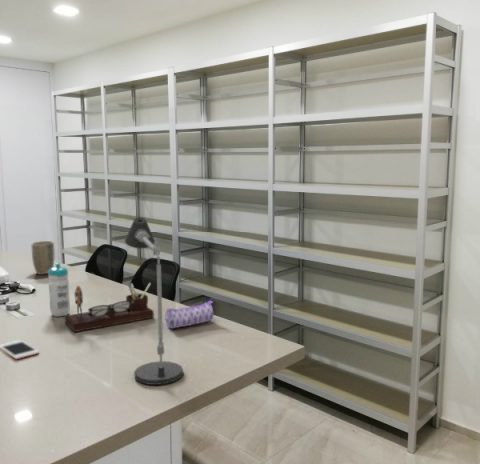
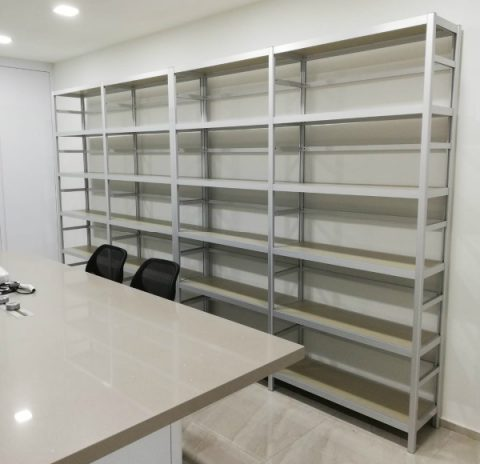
- desk organizer [63,282,155,333]
- water bottle [47,262,71,318]
- plant pot [31,240,56,276]
- pencil case [164,300,214,330]
- desk lamp [124,217,184,386]
- cell phone [0,339,40,360]
